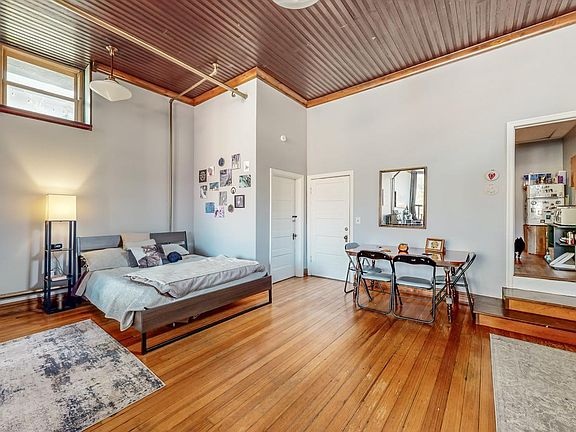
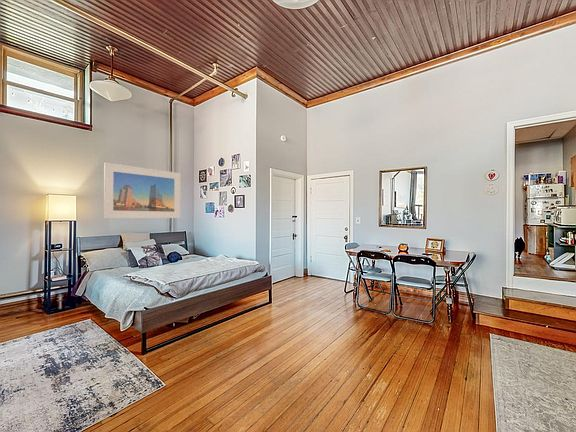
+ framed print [103,162,182,219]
